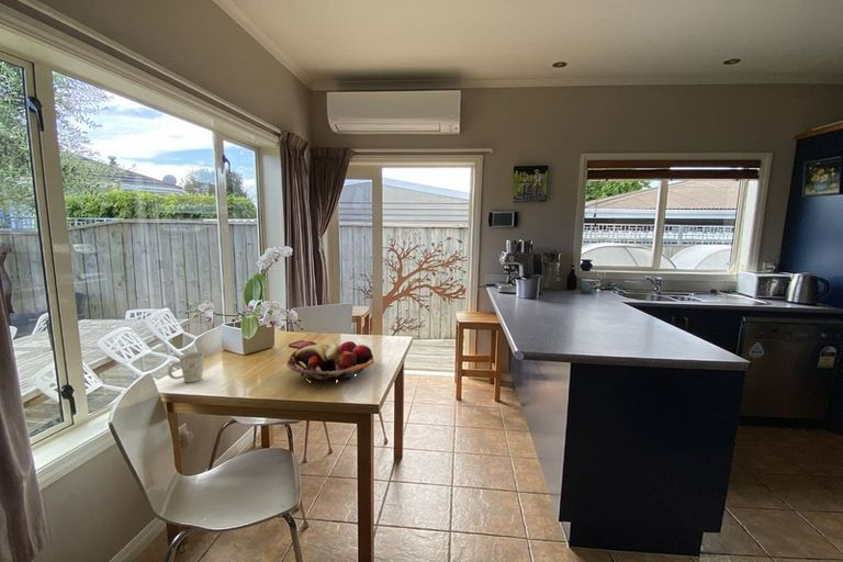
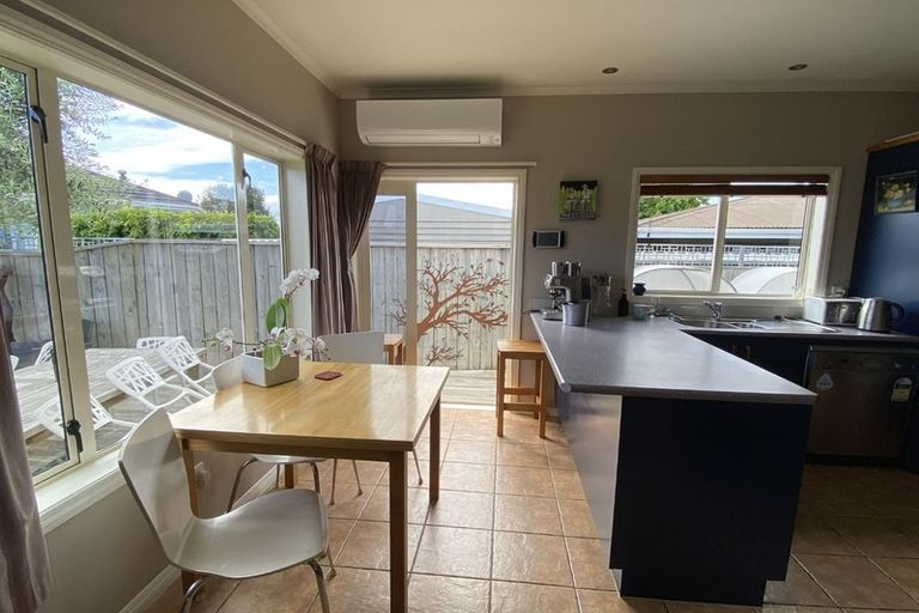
- mug [167,351,205,383]
- fruit basket [285,340,375,384]
